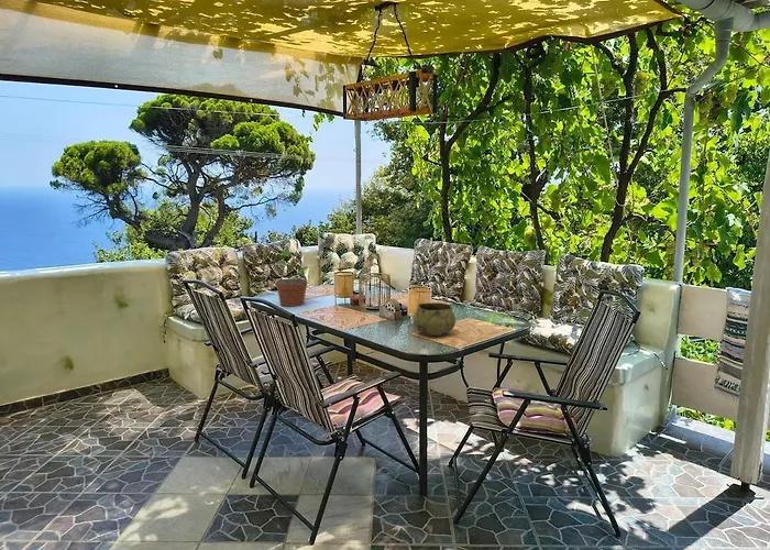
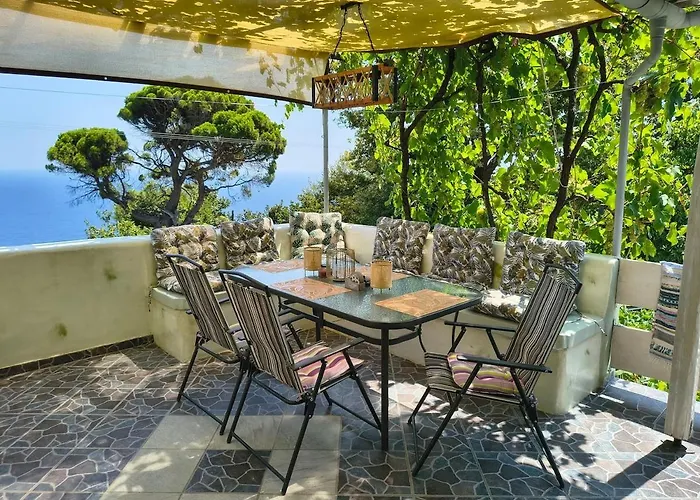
- potted plant [275,250,309,308]
- decorative bowl [413,301,457,337]
